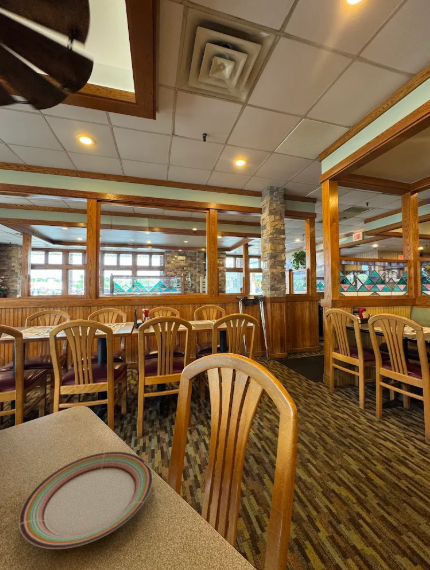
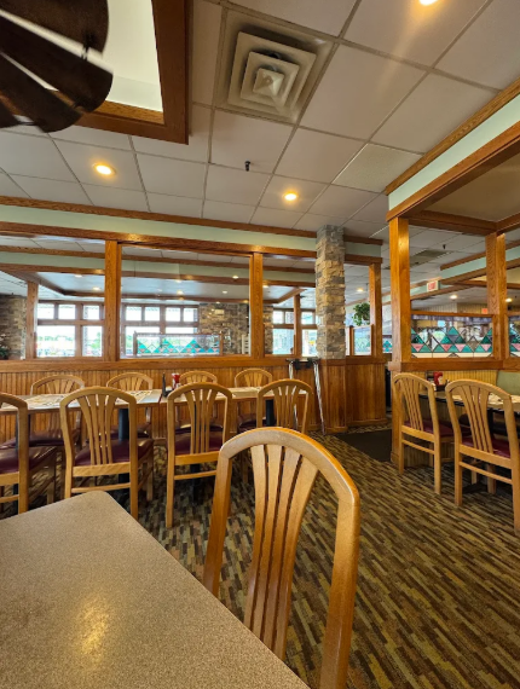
- plate [18,451,153,550]
